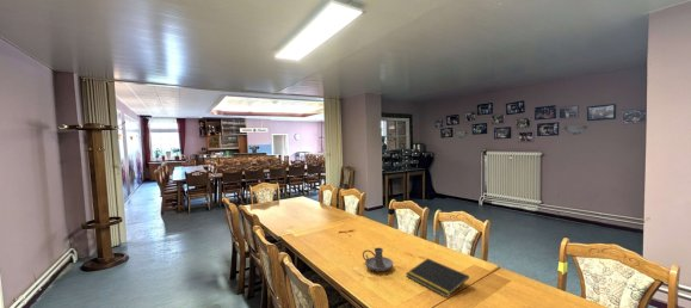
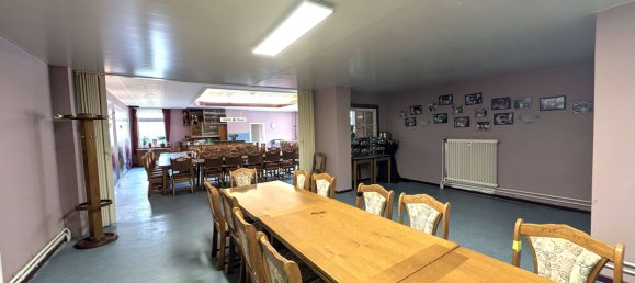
- notepad [405,258,470,298]
- candle holder [362,246,394,272]
